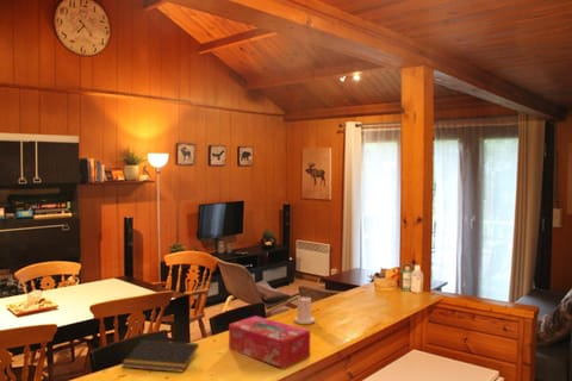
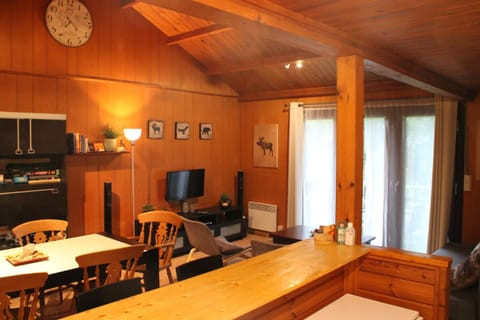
- tissue box [228,314,311,370]
- notepad [120,338,200,373]
- candle [293,294,316,325]
